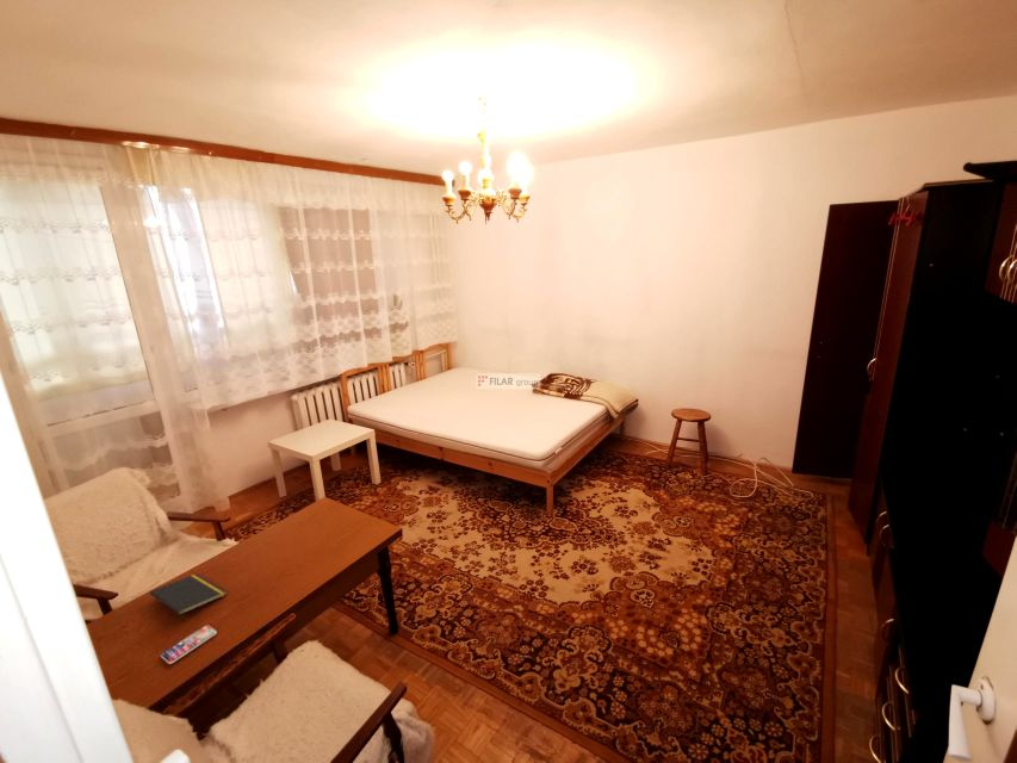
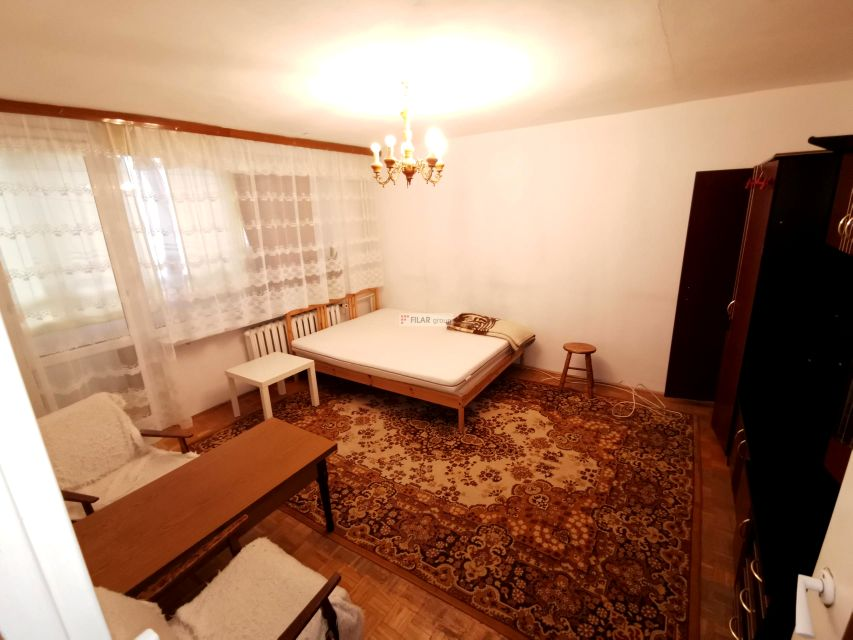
- smartphone [160,624,218,665]
- notepad [149,572,228,624]
